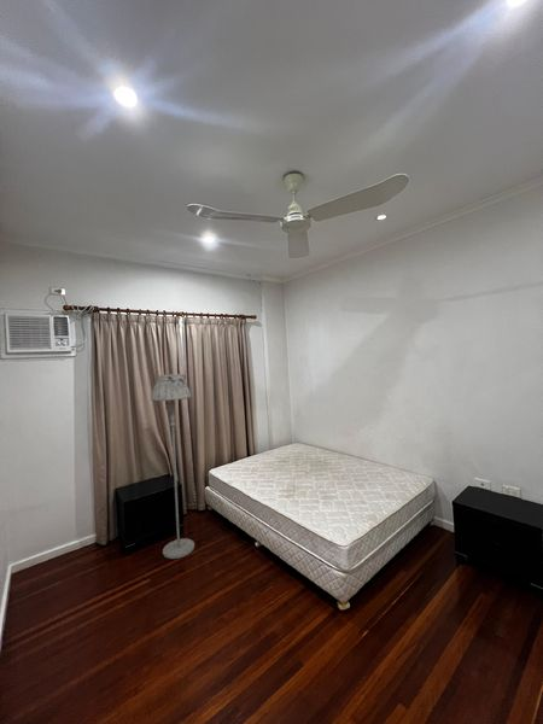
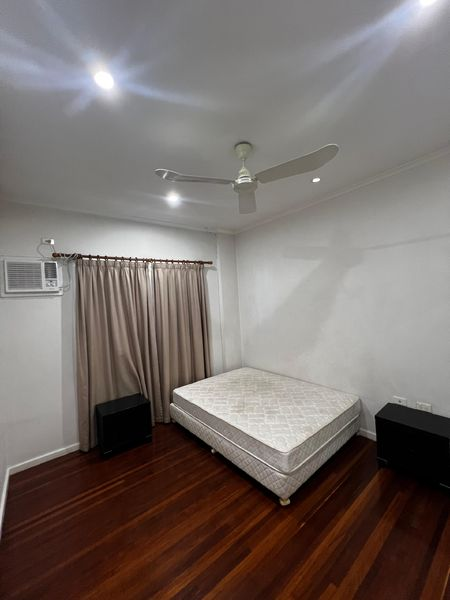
- floor lamp [150,373,195,560]
